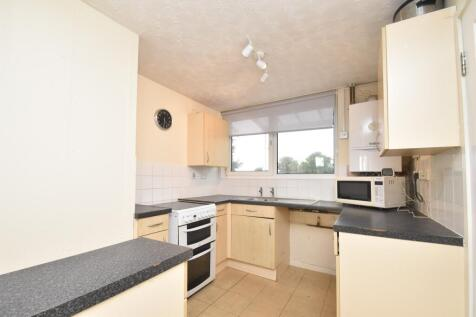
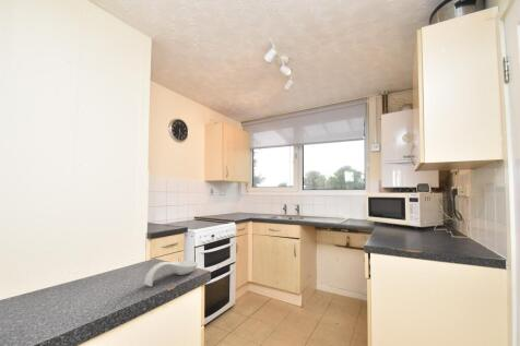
+ spoon rest [143,260,199,288]
